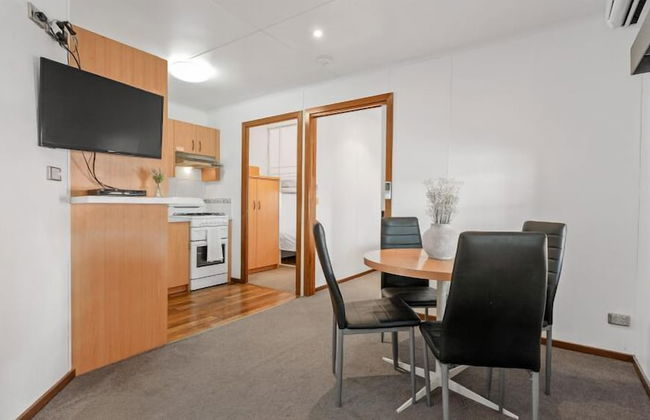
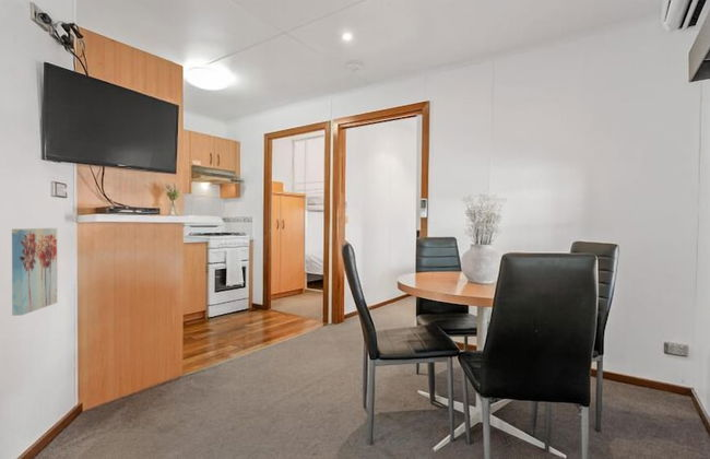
+ wall art [11,227,58,317]
